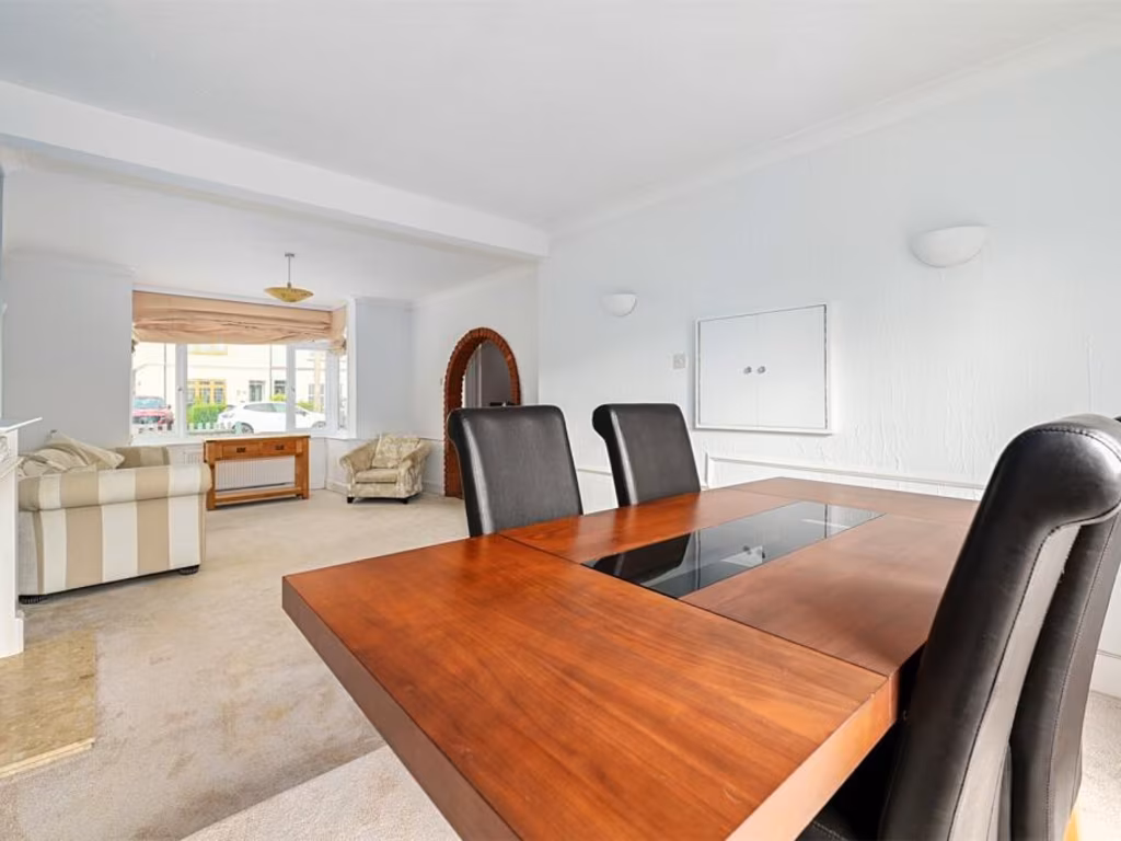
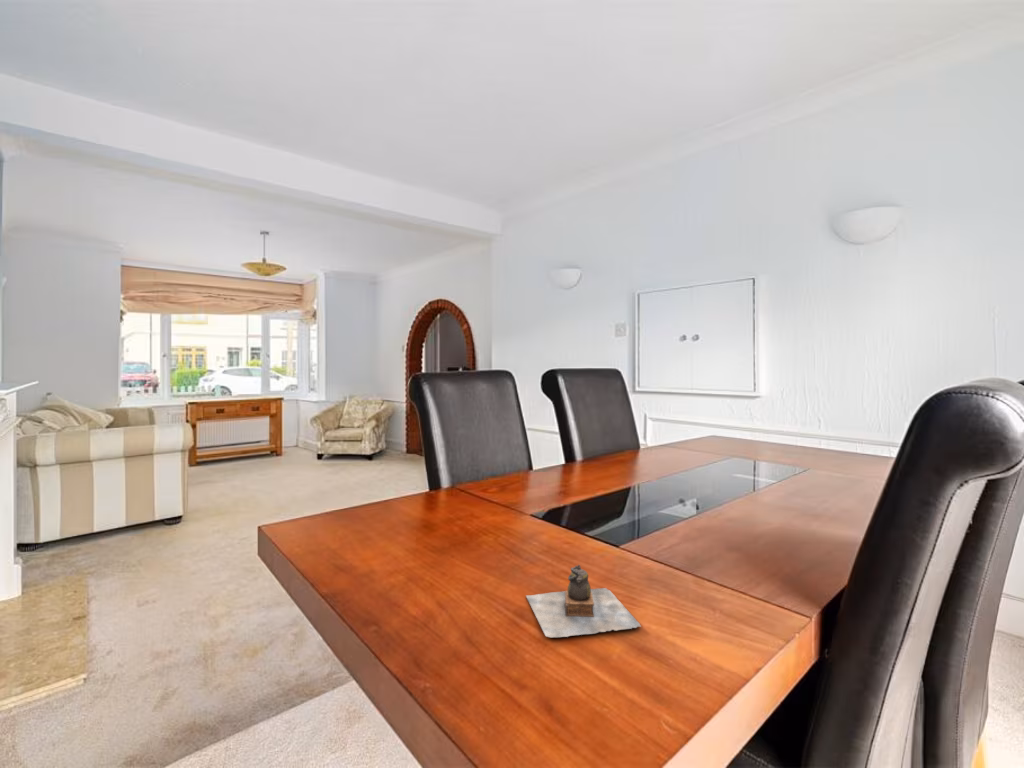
+ teapot [525,564,641,638]
